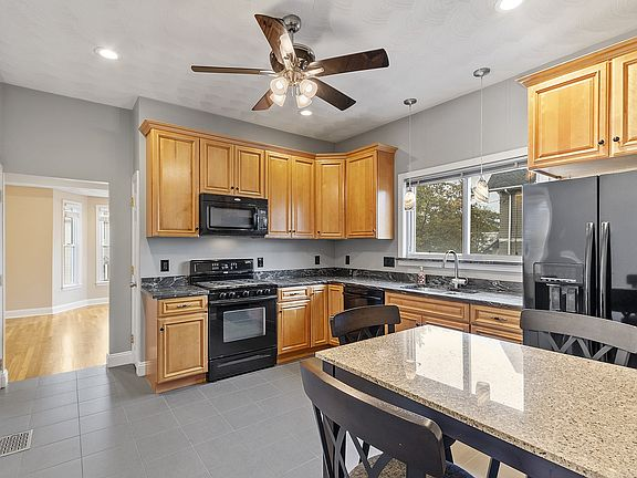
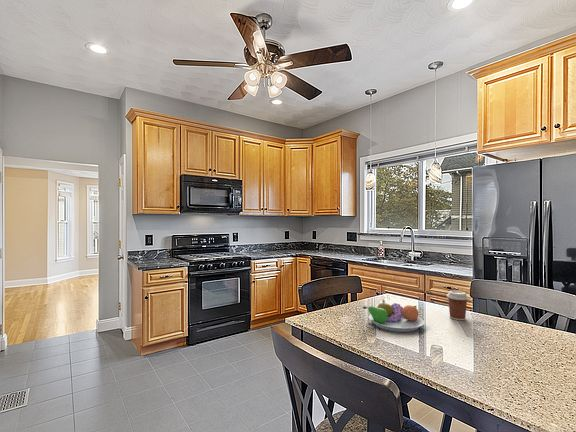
+ fruit bowl [362,298,425,333]
+ coffee cup [446,290,470,321]
